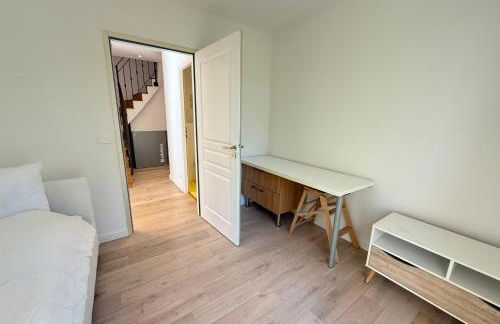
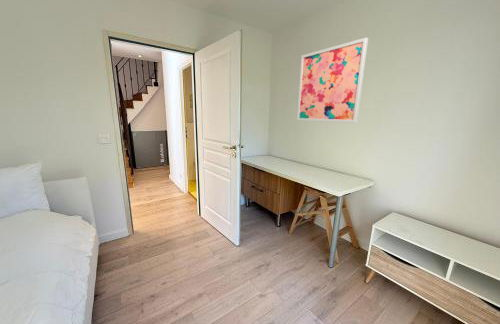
+ wall art [296,37,369,124]
